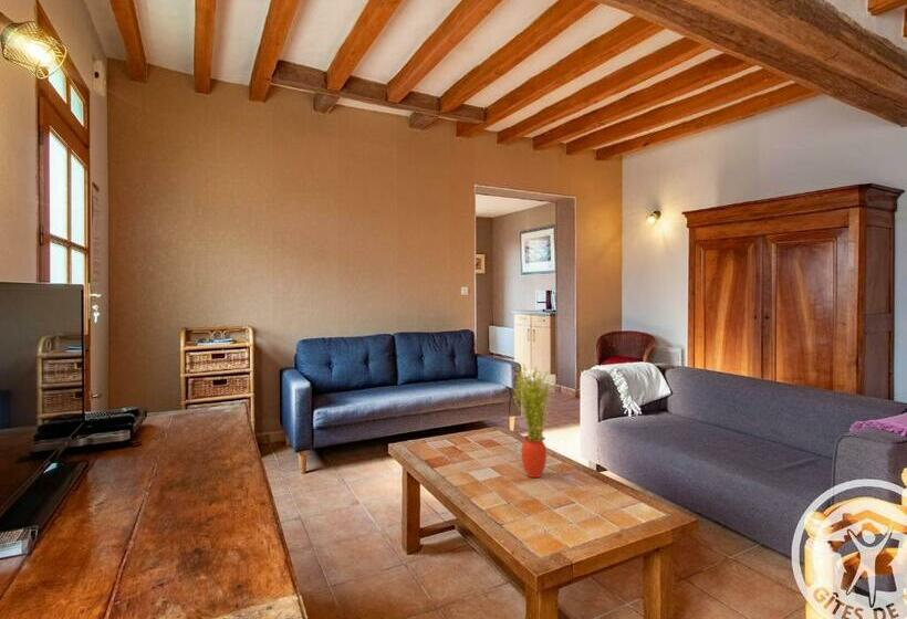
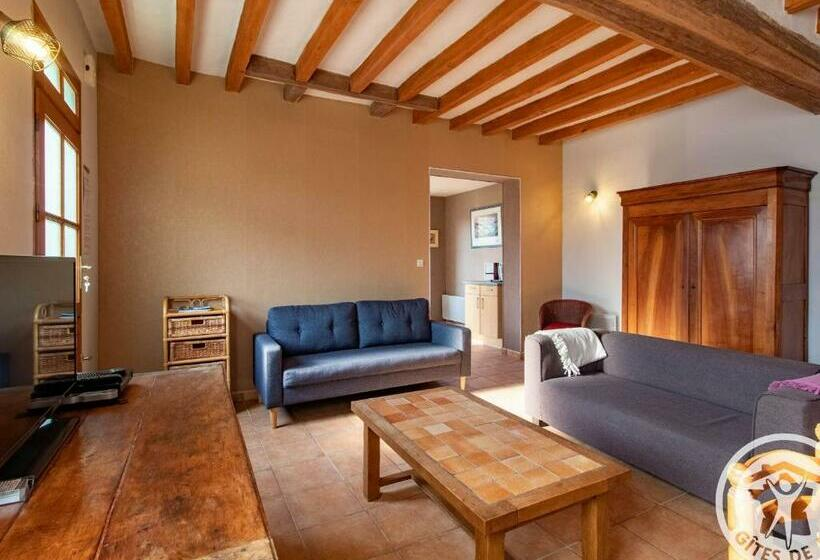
- potted plant [511,364,559,479]
